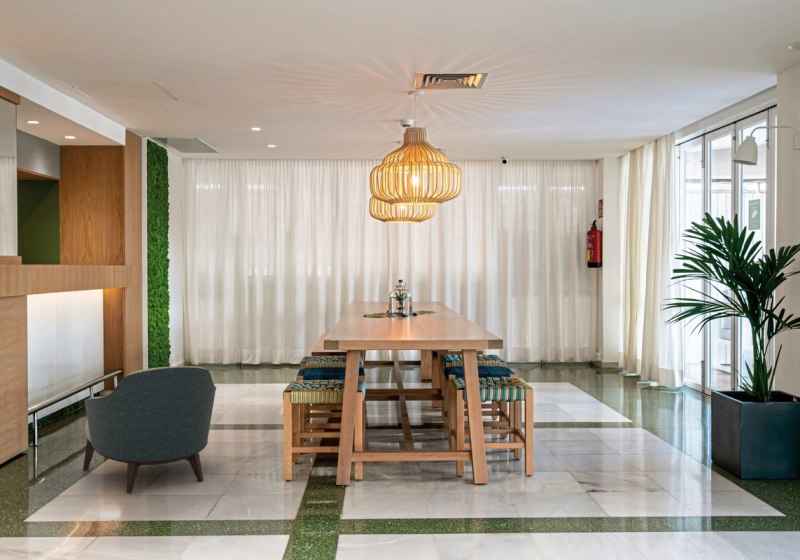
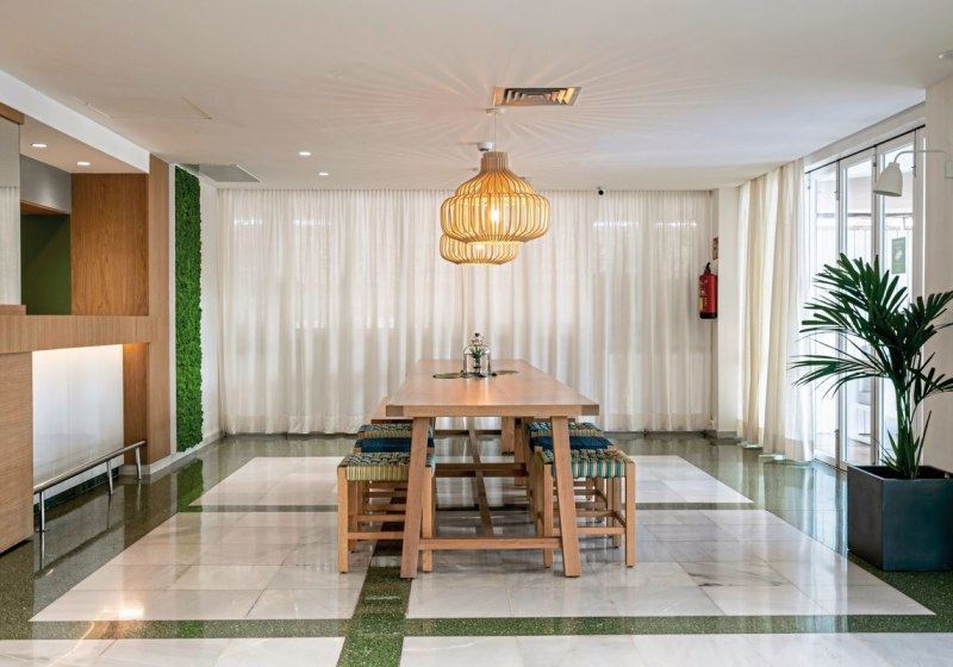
- armchair [82,365,217,494]
